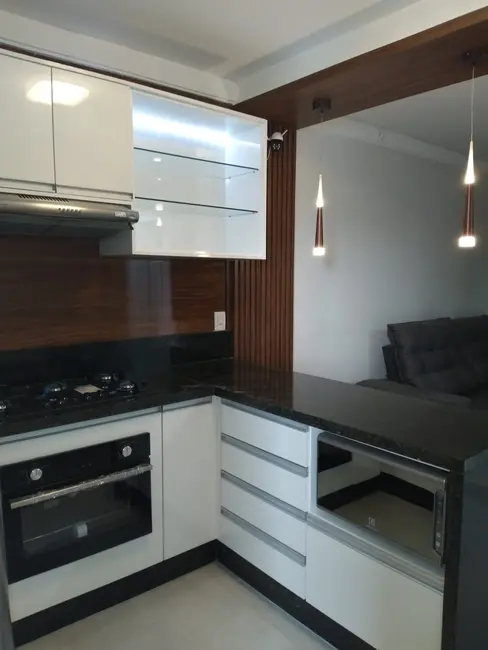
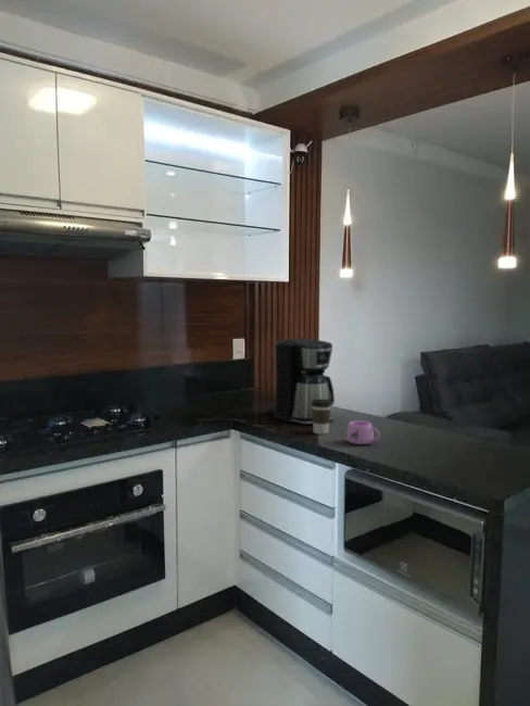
+ coffee cup [312,400,332,436]
+ mug [345,419,381,445]
+ coffee maker [264,338,336,427]
